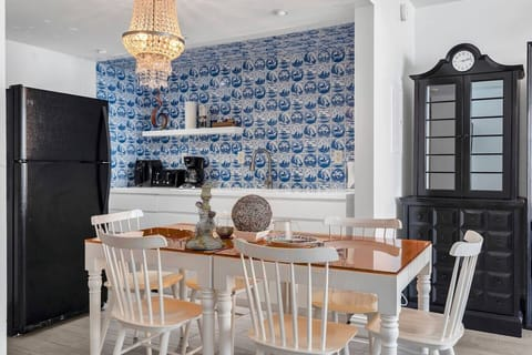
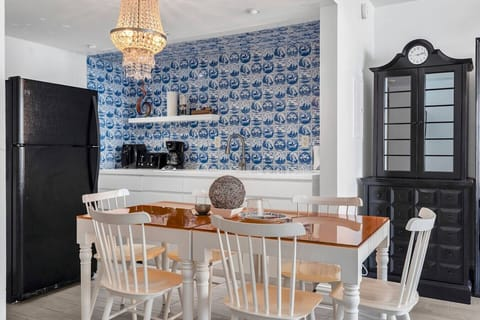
- candlestick [185,184,227,251]
